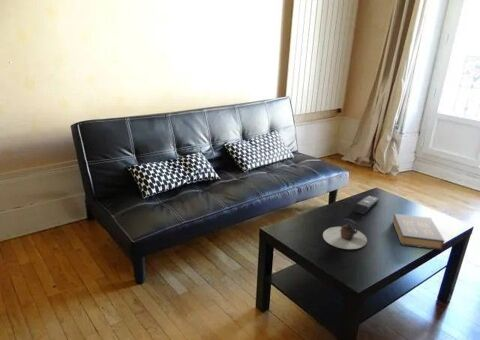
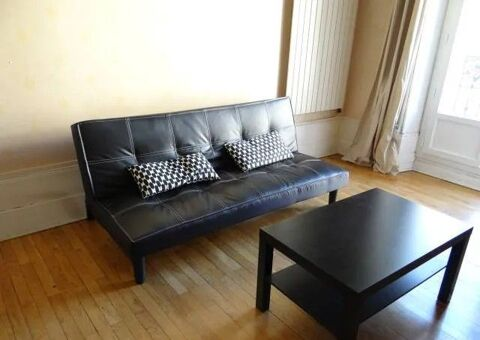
- teapot [322,218,368,250]
- hardback book [392,213,446,251]
- remote control [354,195,380,215]
